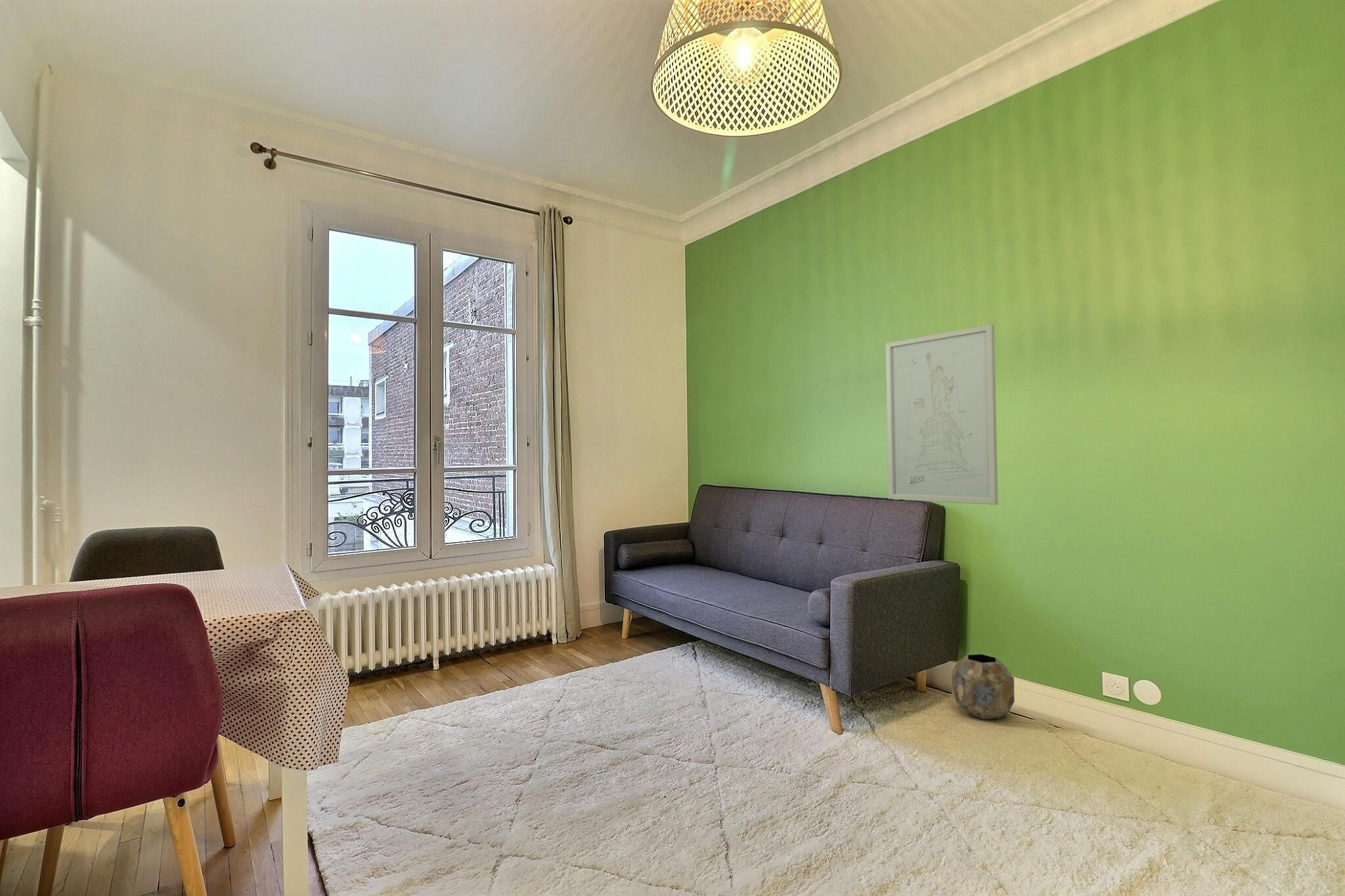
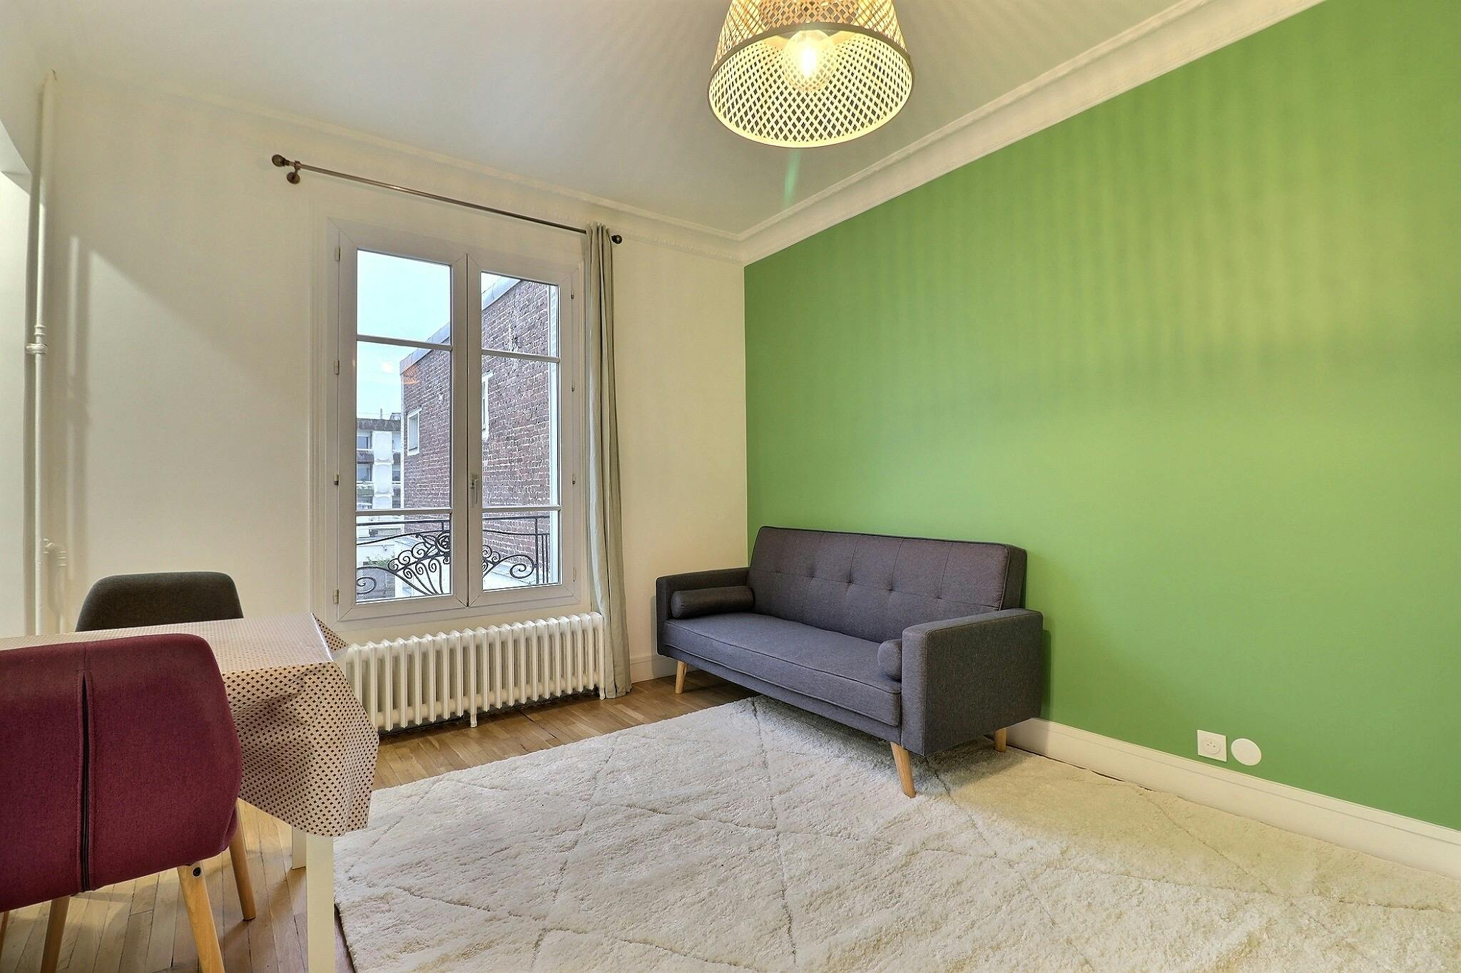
- wall art [885,324,999,505]
- planter [951,654,1015,720]
